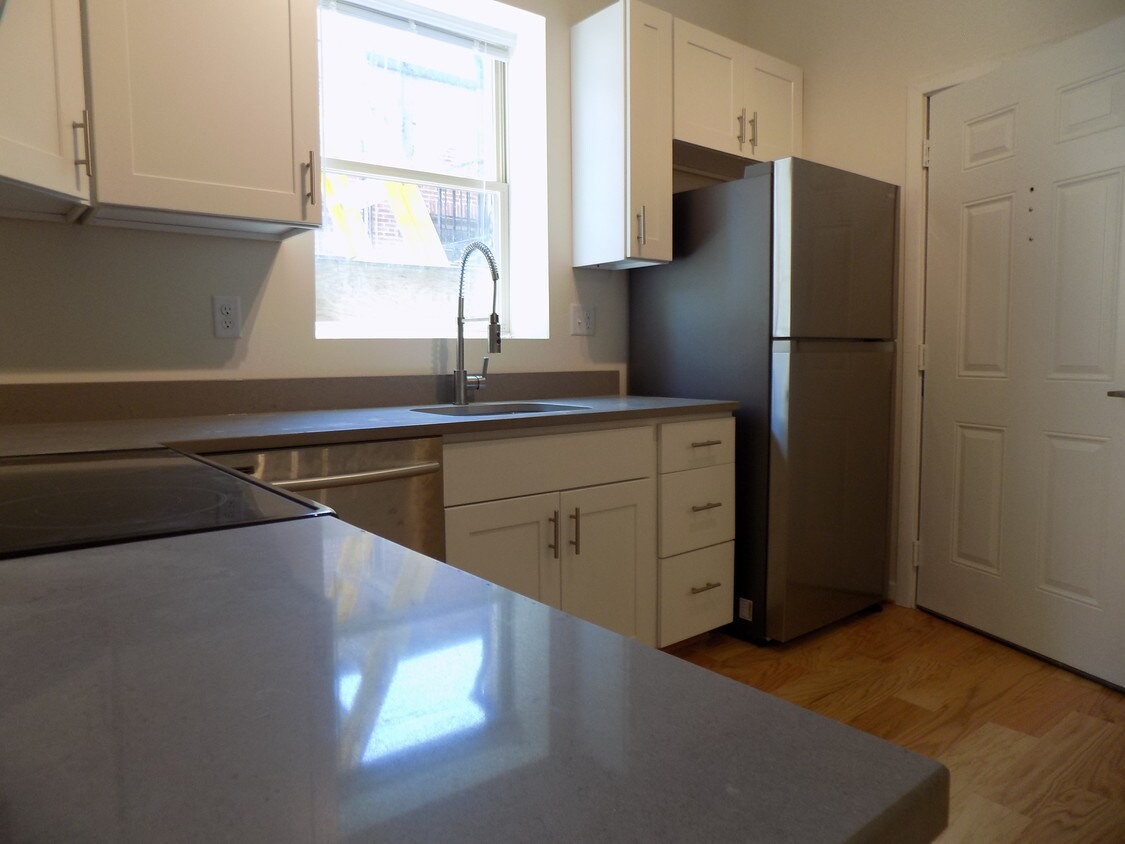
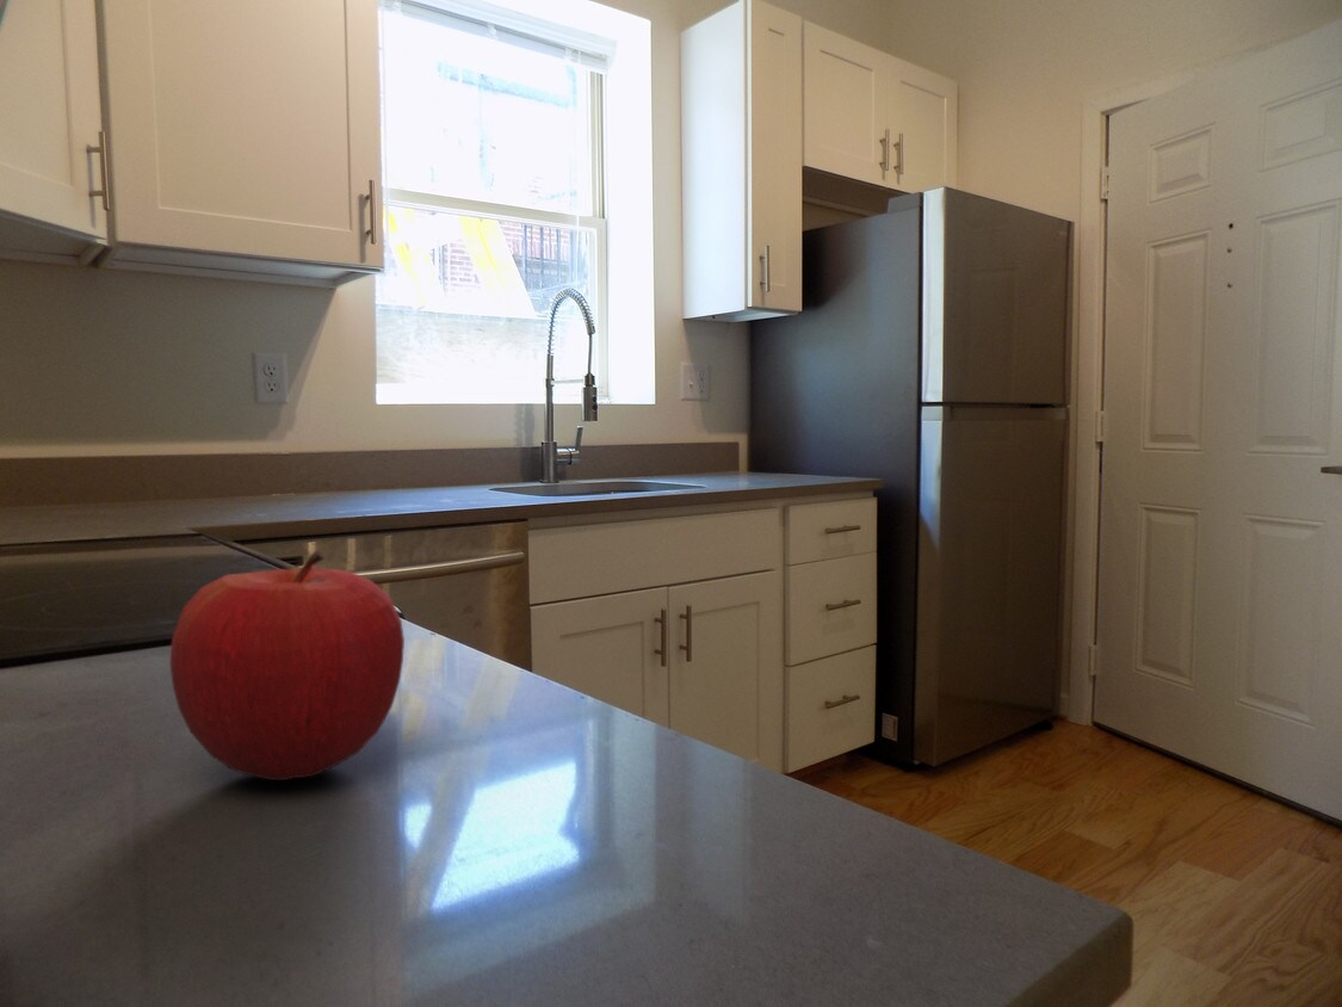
+ fruit [168,549,406,781]
